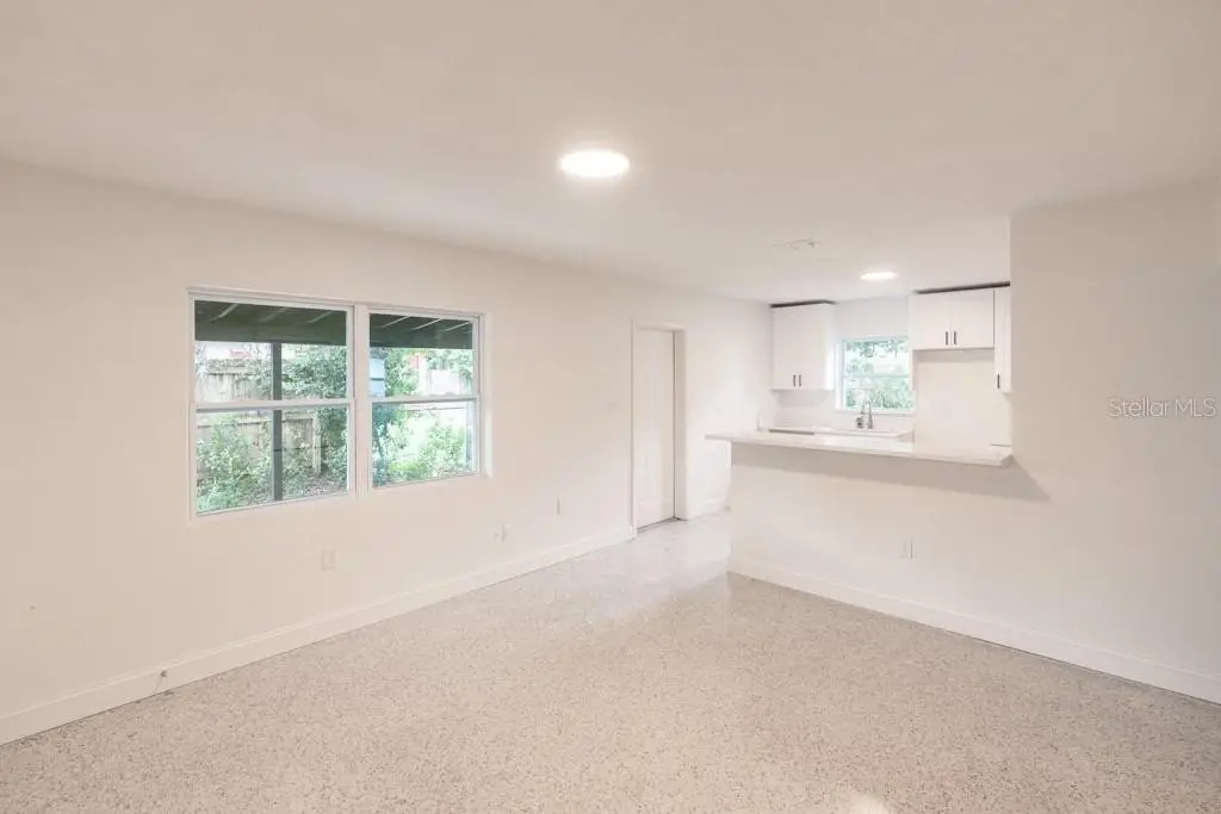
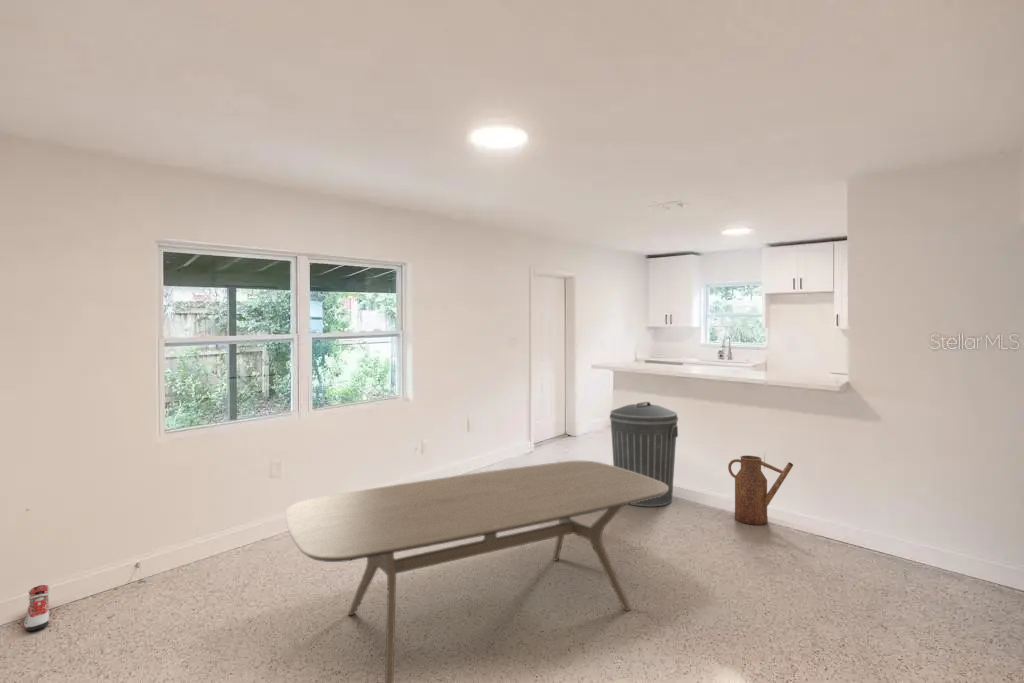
+ watering can [727,454,794,526]
+ sneaker [23,584,51,632]
+ trash can [609,401,679,507]
+ dining table [285,460,668,683]
